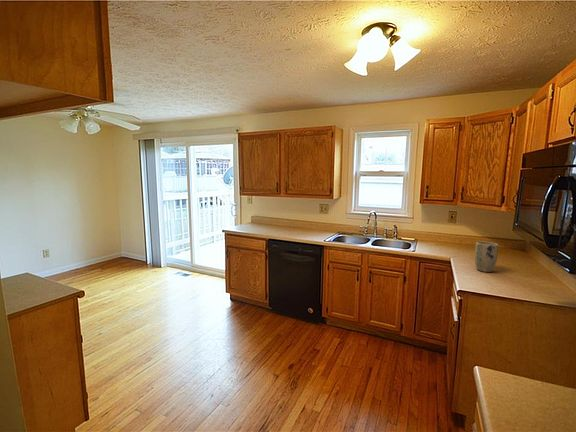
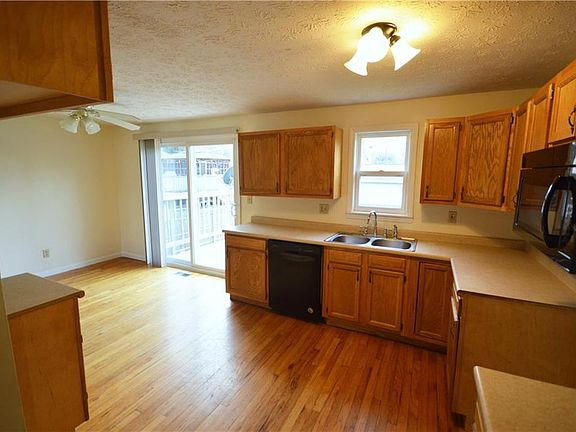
- plant pot [474,241,499,273]
